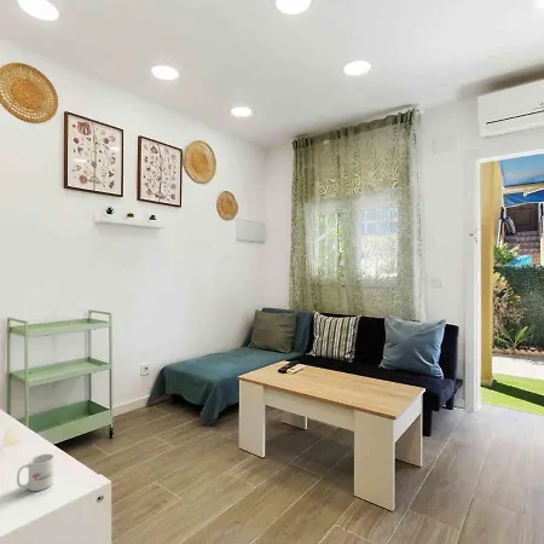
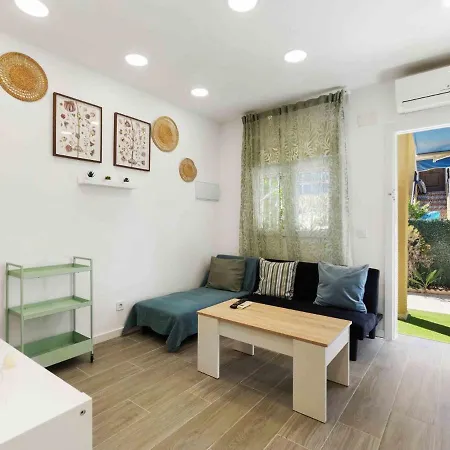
- mug [16,452,56,492]
